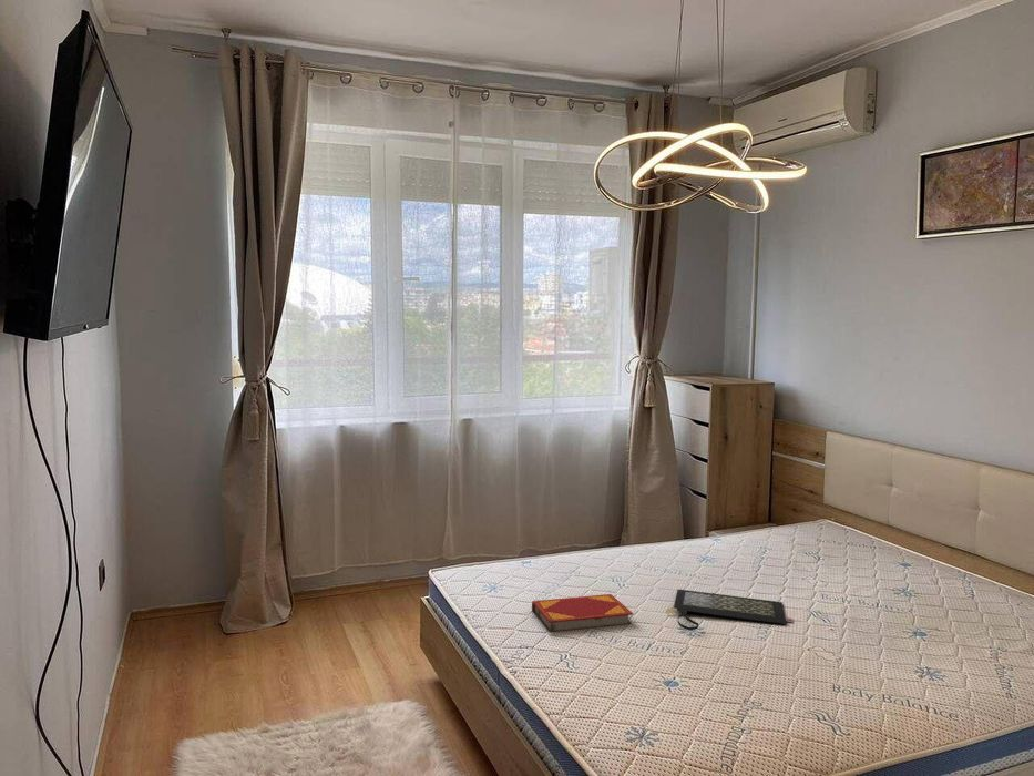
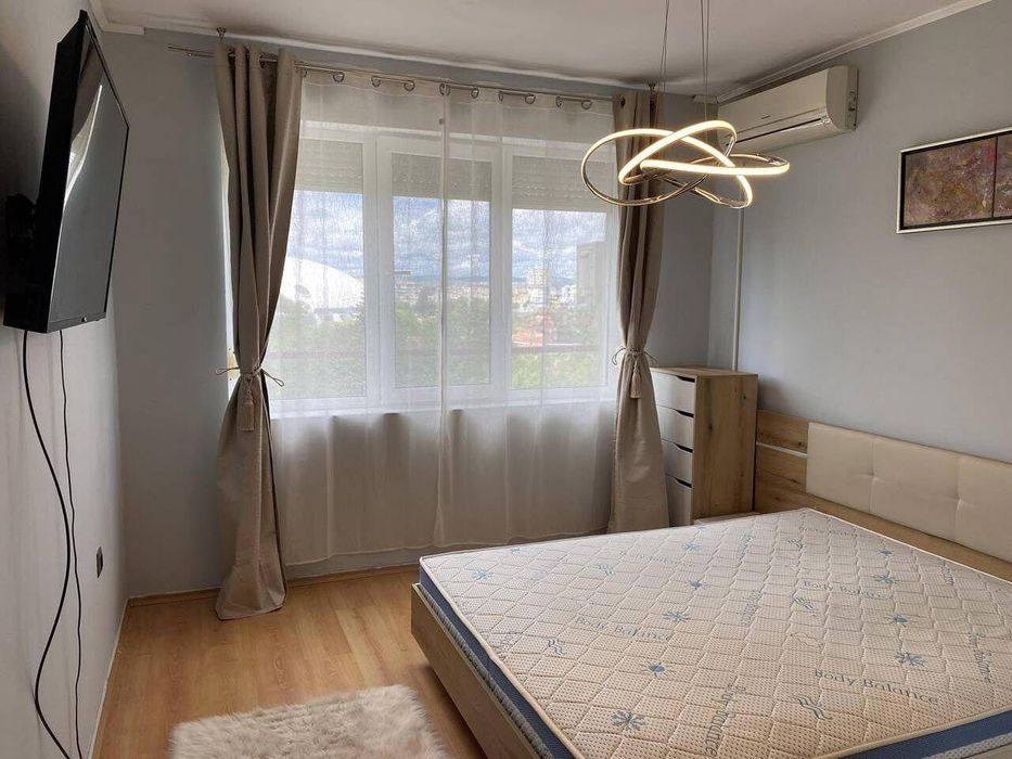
- hardback book [531,593,634,633]
- clutch bag [665,589,794,631]
